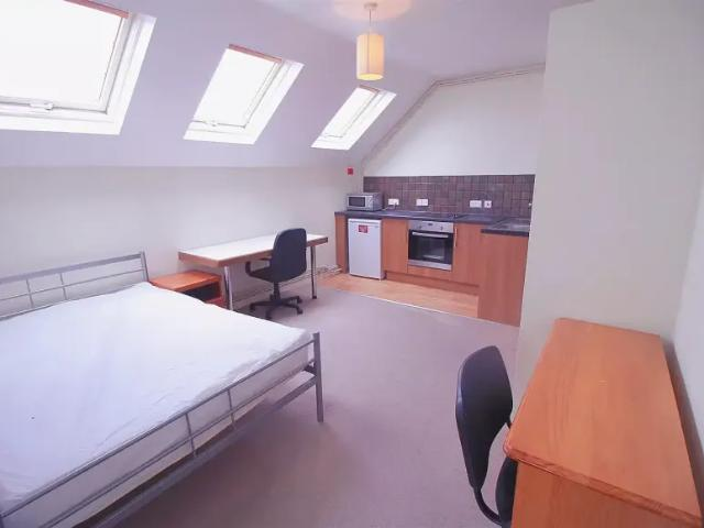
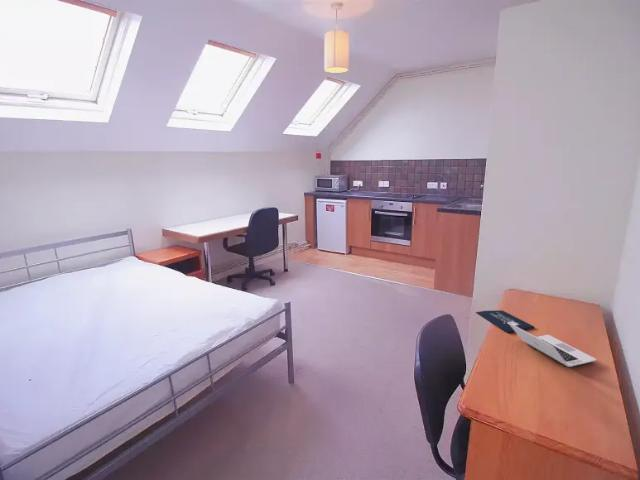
+ laptop [474,309,597,368]
